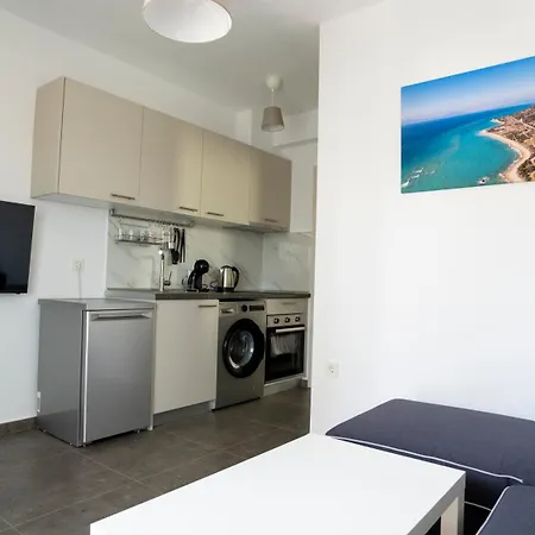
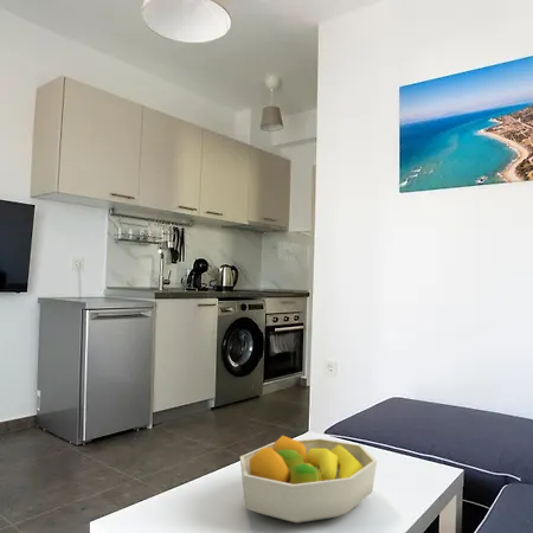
+ fruit bowl [239,435,378,525]
